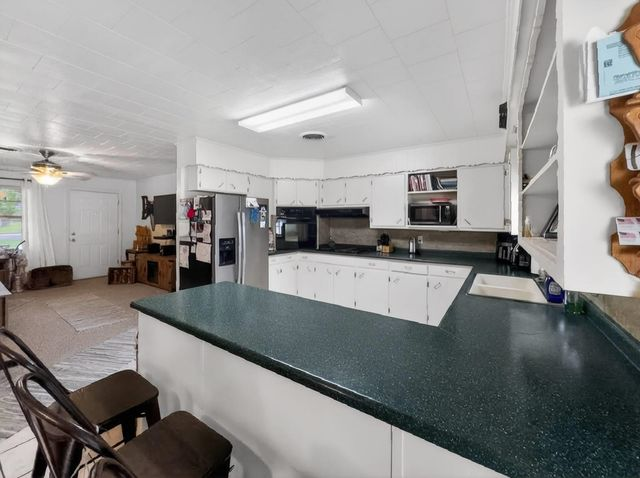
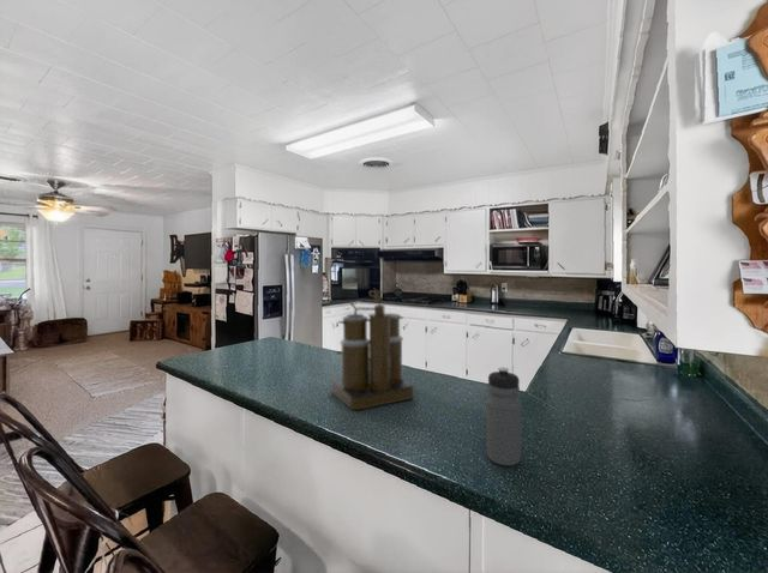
+ coffee maker [329,286,416,411]
+ water bottle [486,367,522,468]
